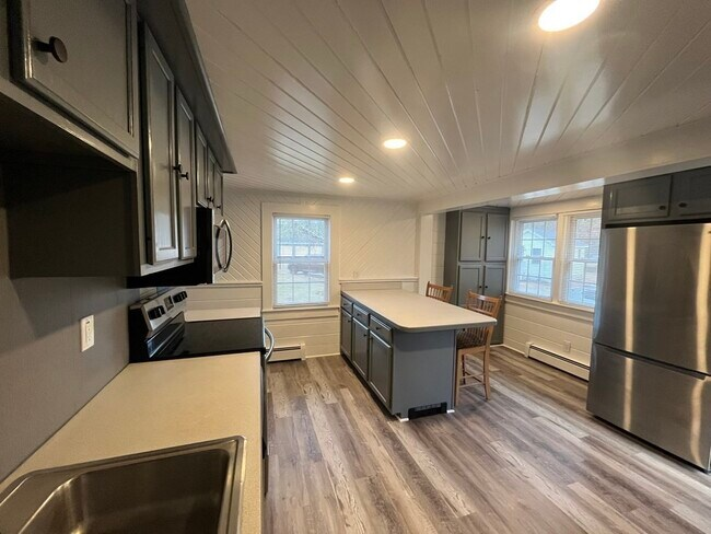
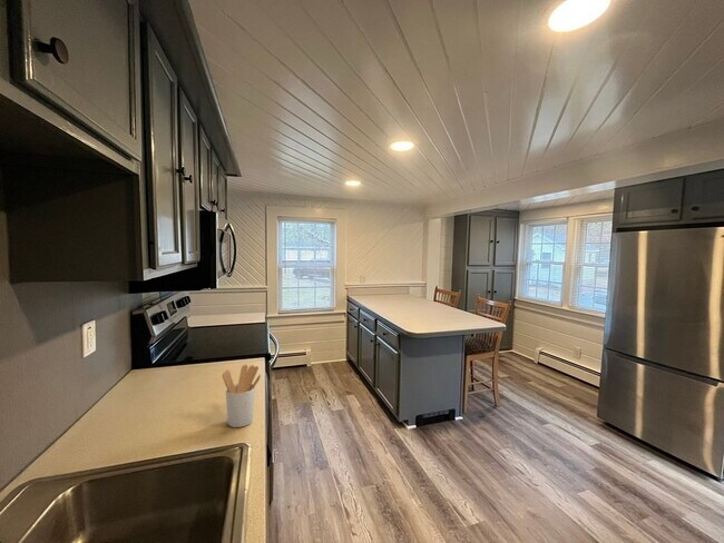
+ utensil holder [222,364,262,428]
